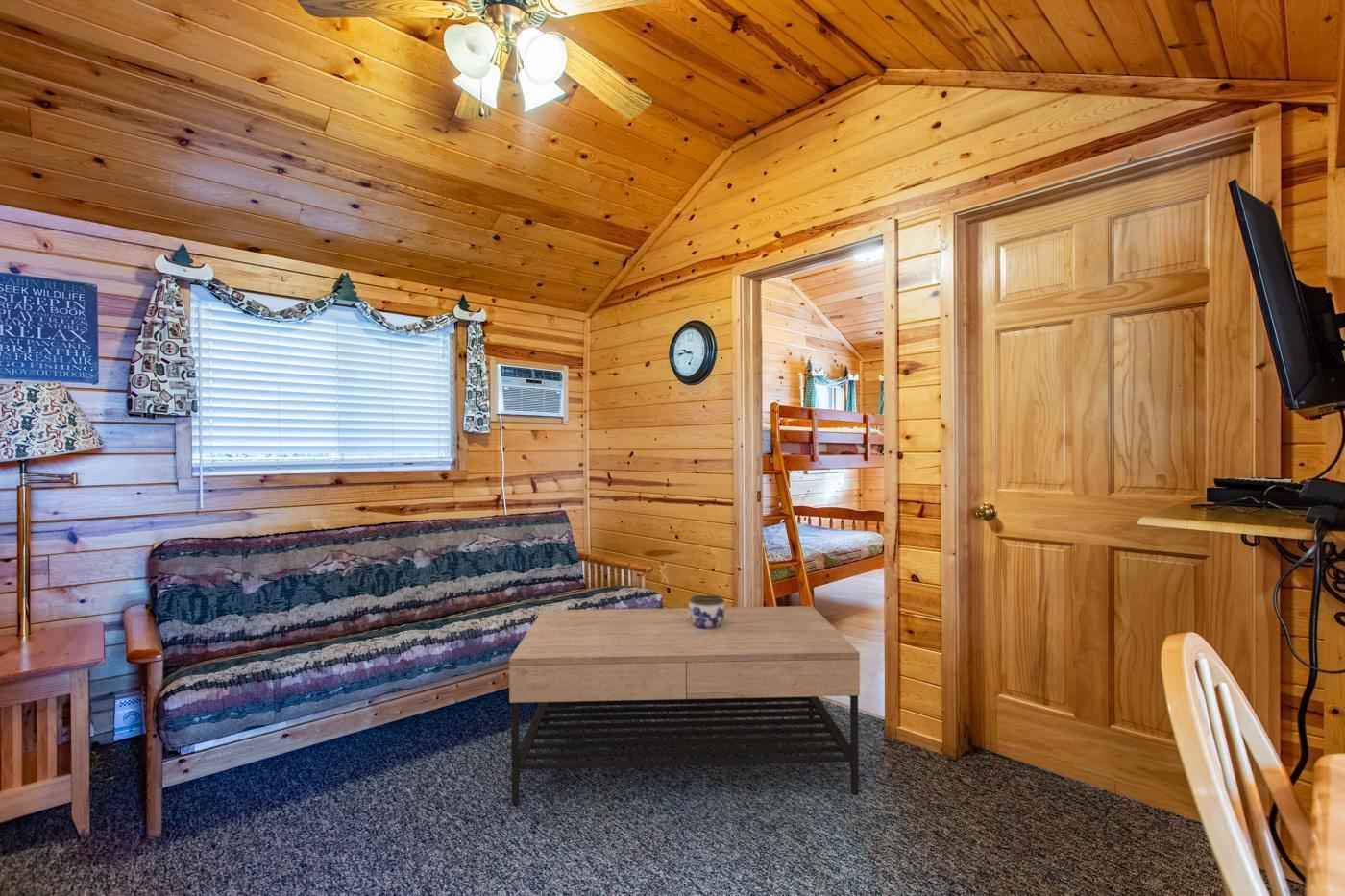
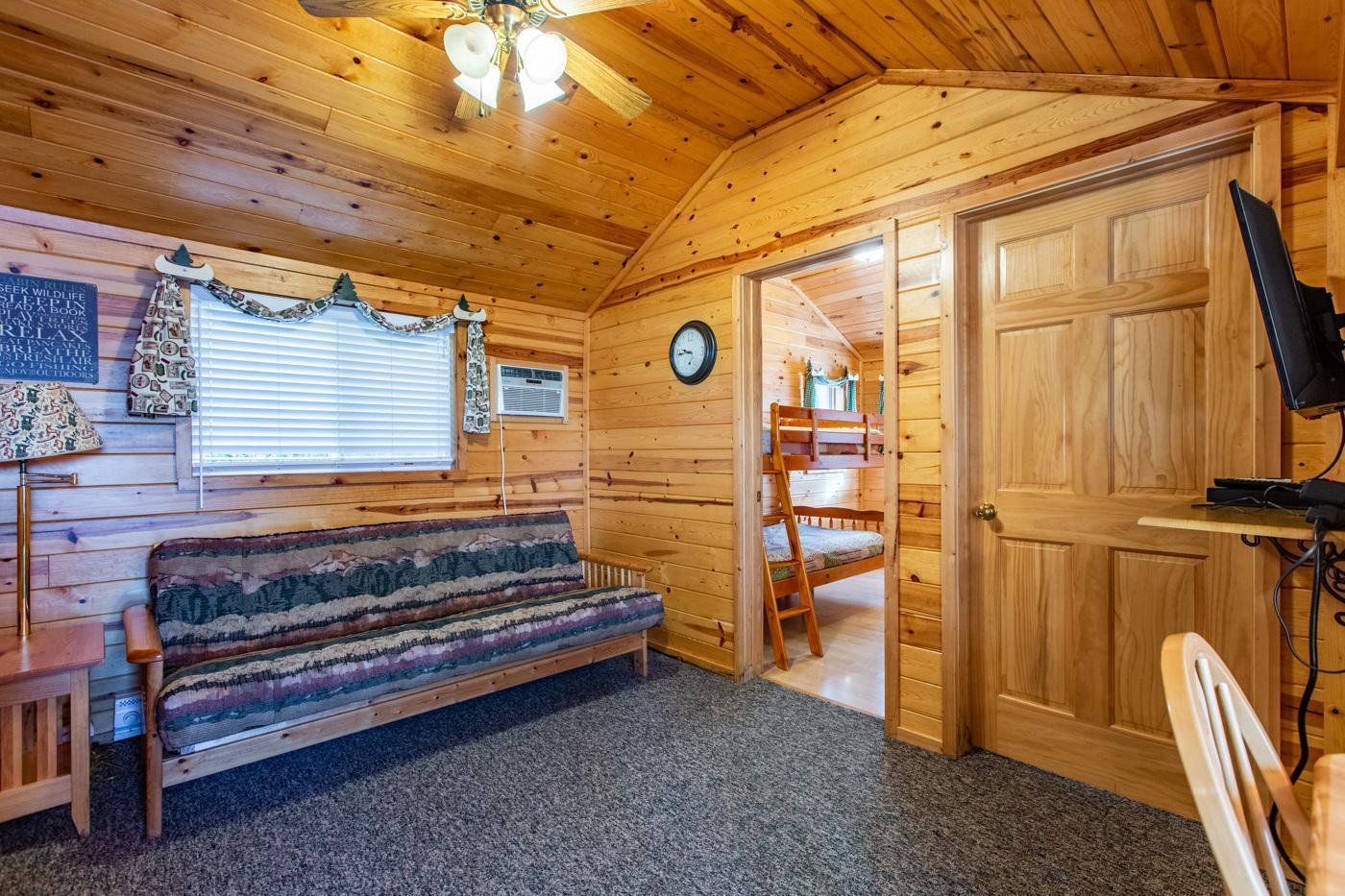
- coffee table [508,605,861,806]
- jar [687,594,726,629]
